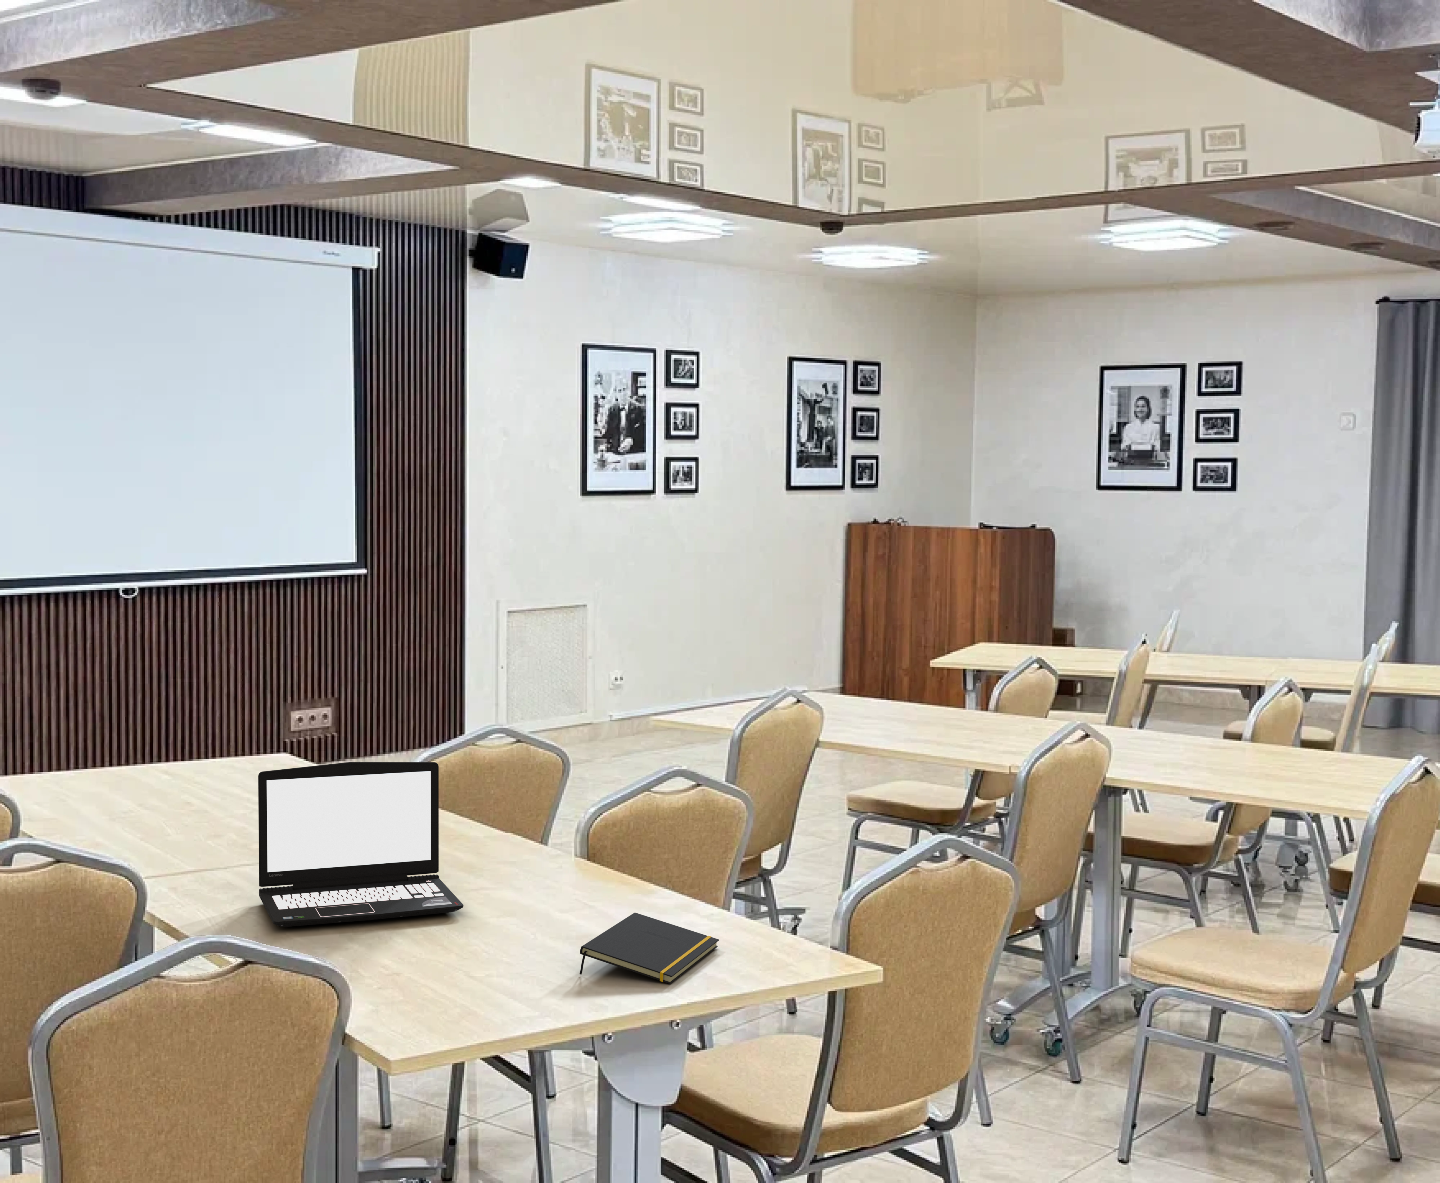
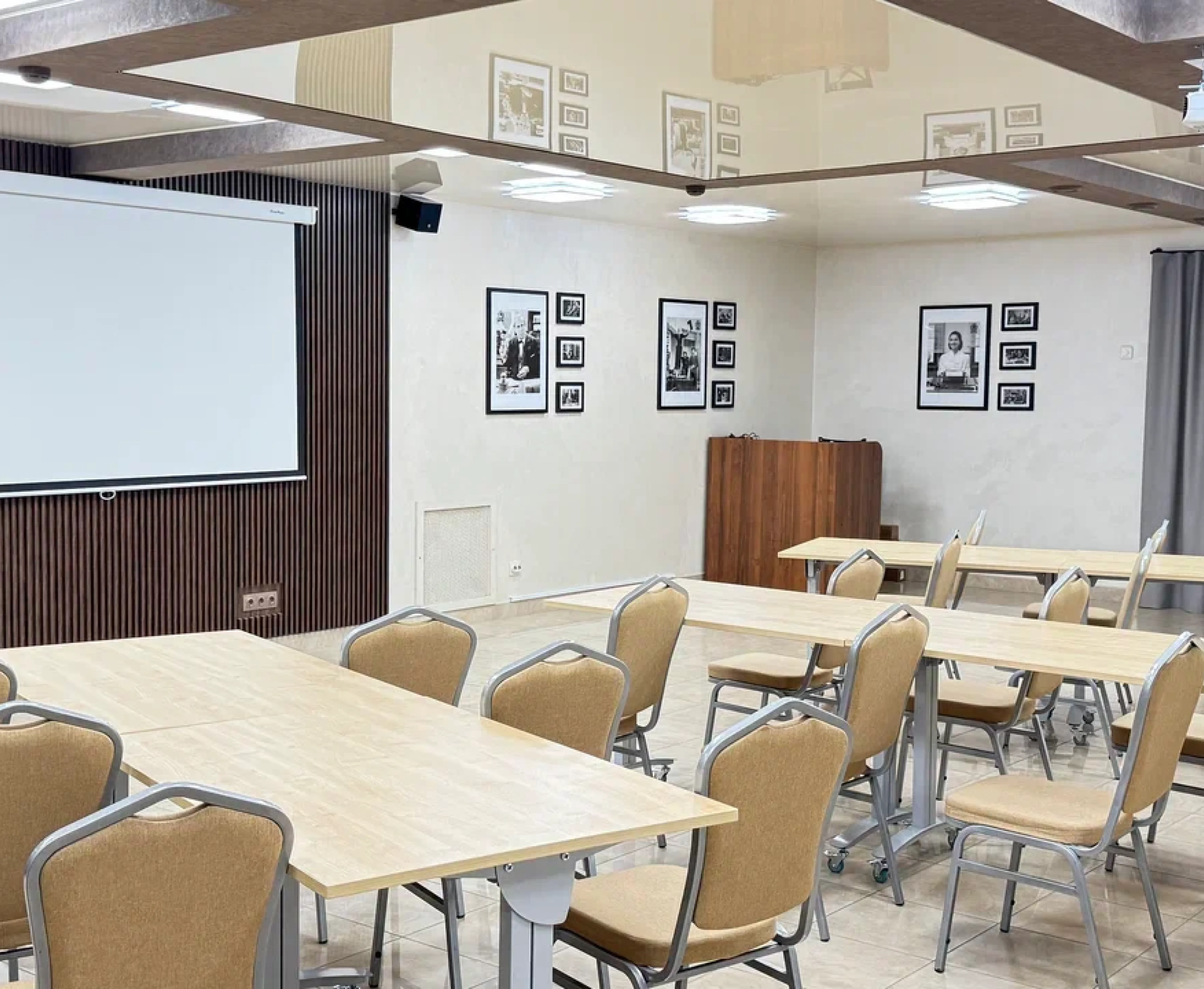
- laptop [258,762,464,927]
- notepad [579,913,719,984]
